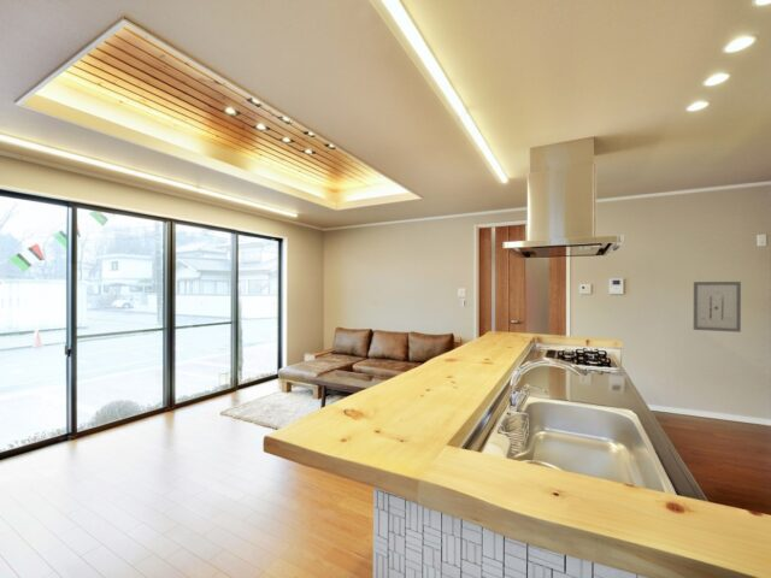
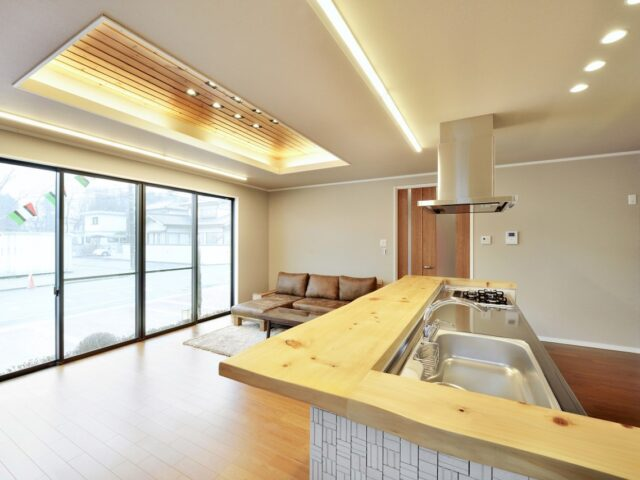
- wall art [693,281,742,334]
